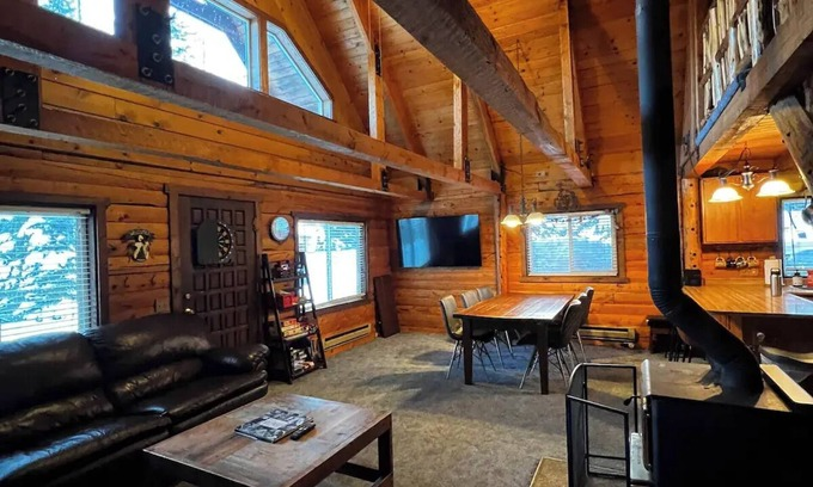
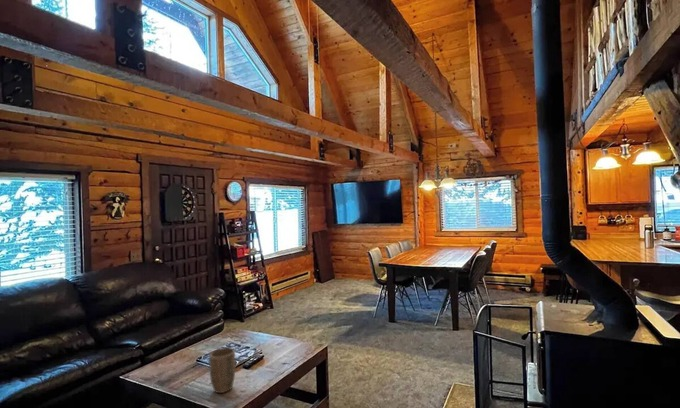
+ plant pot [208,347,237,394]
